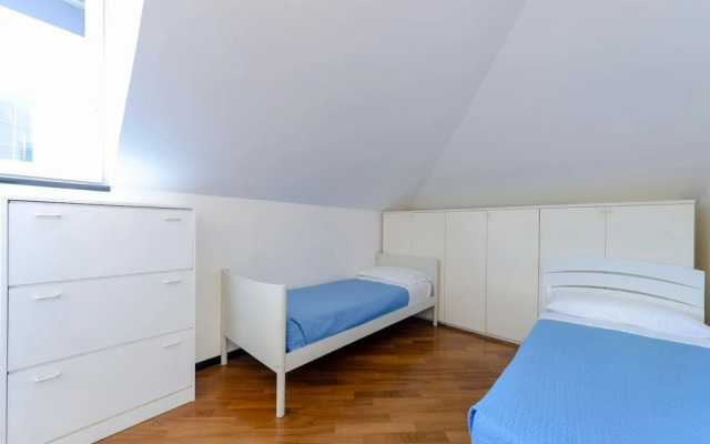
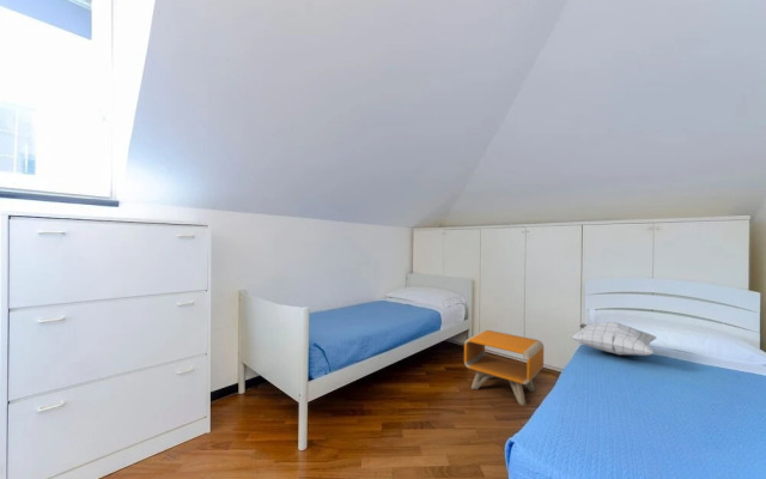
+ nightstand [463,329,545,407]
+ pillow [571,321,657,357]
